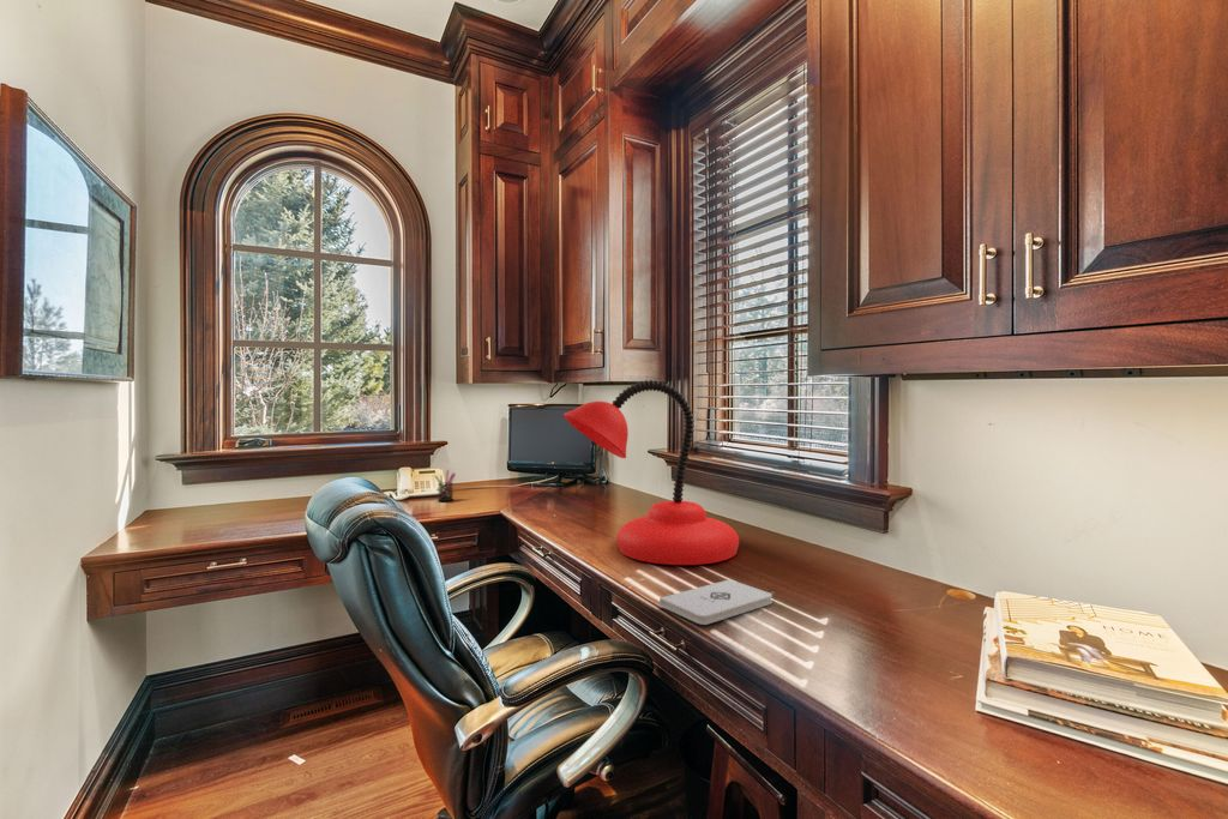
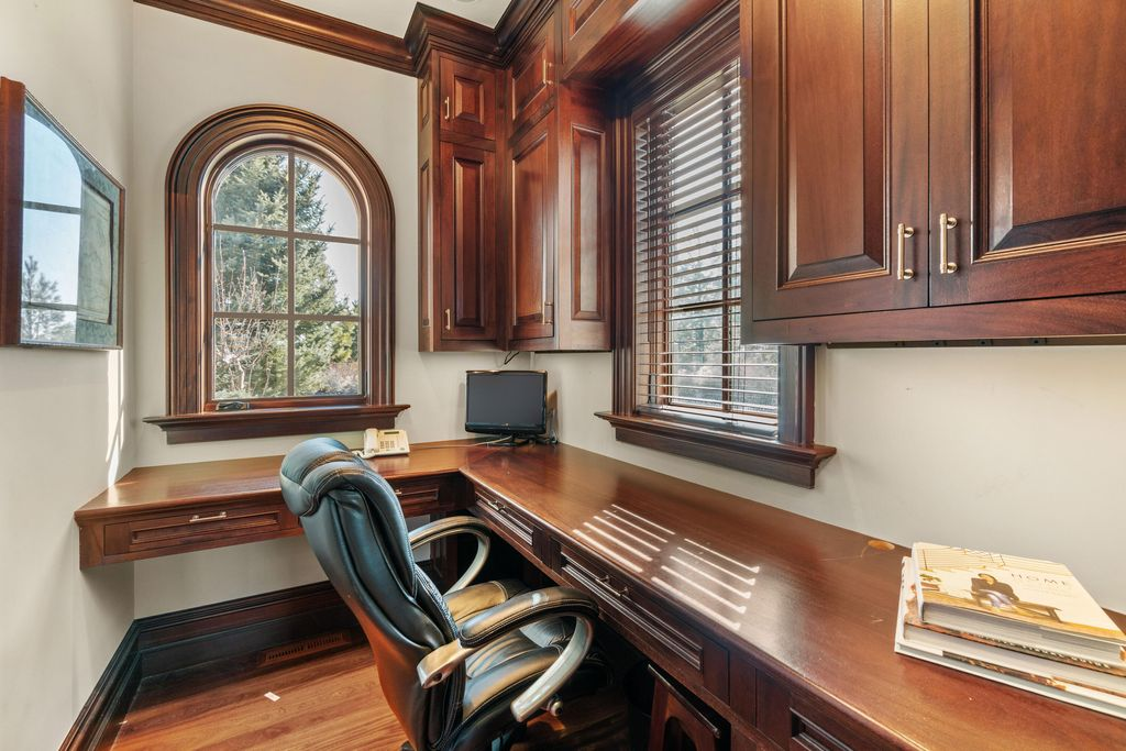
- notepad [658,578,773,626]
- desk lamp [562,379,740,566]
- pen holder [434,469,457,502]
